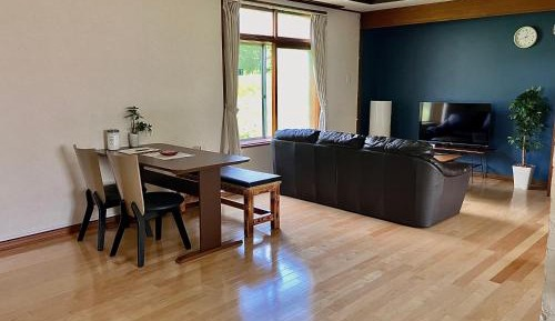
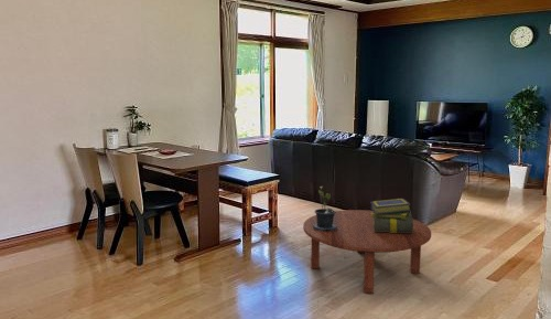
+ stack of books [369,198,414,233]
+ coffee table [302,209,432,295]
+ potted plant [313,185,337,232]
